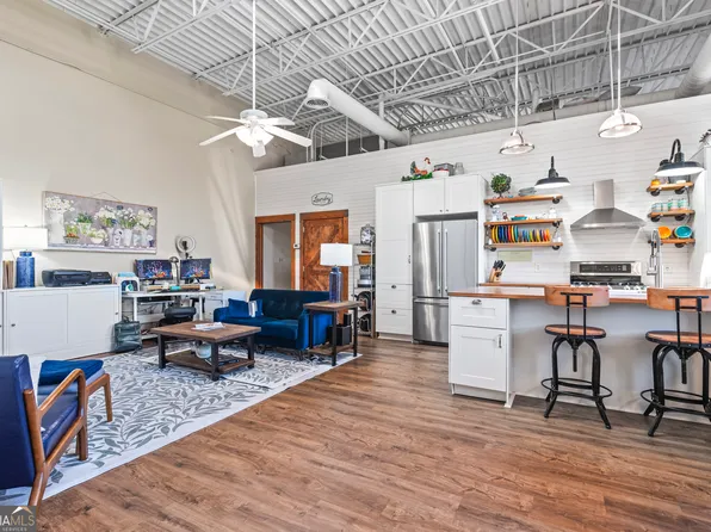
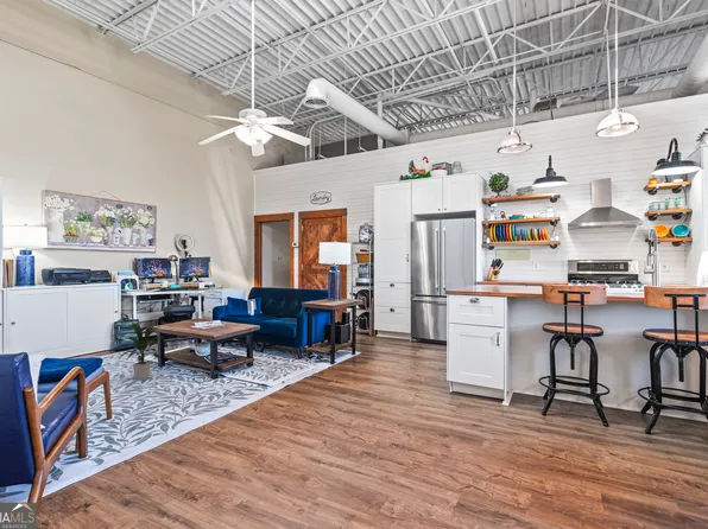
+ indoor plant [118,320,163,381]
